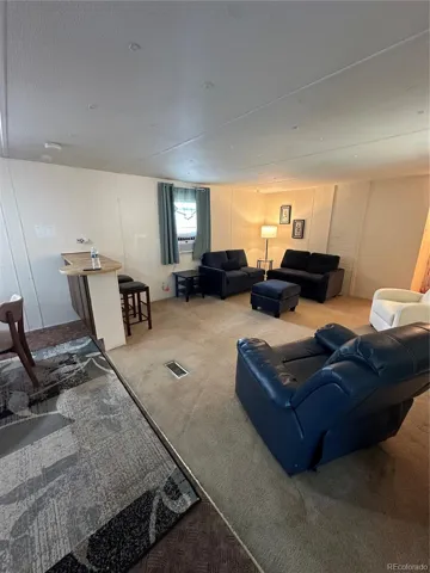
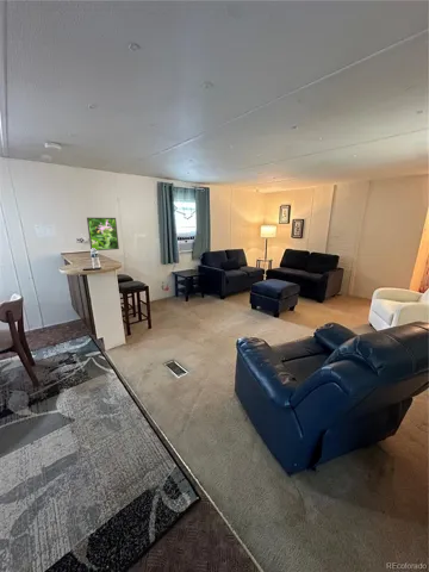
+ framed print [86,217,120,251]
